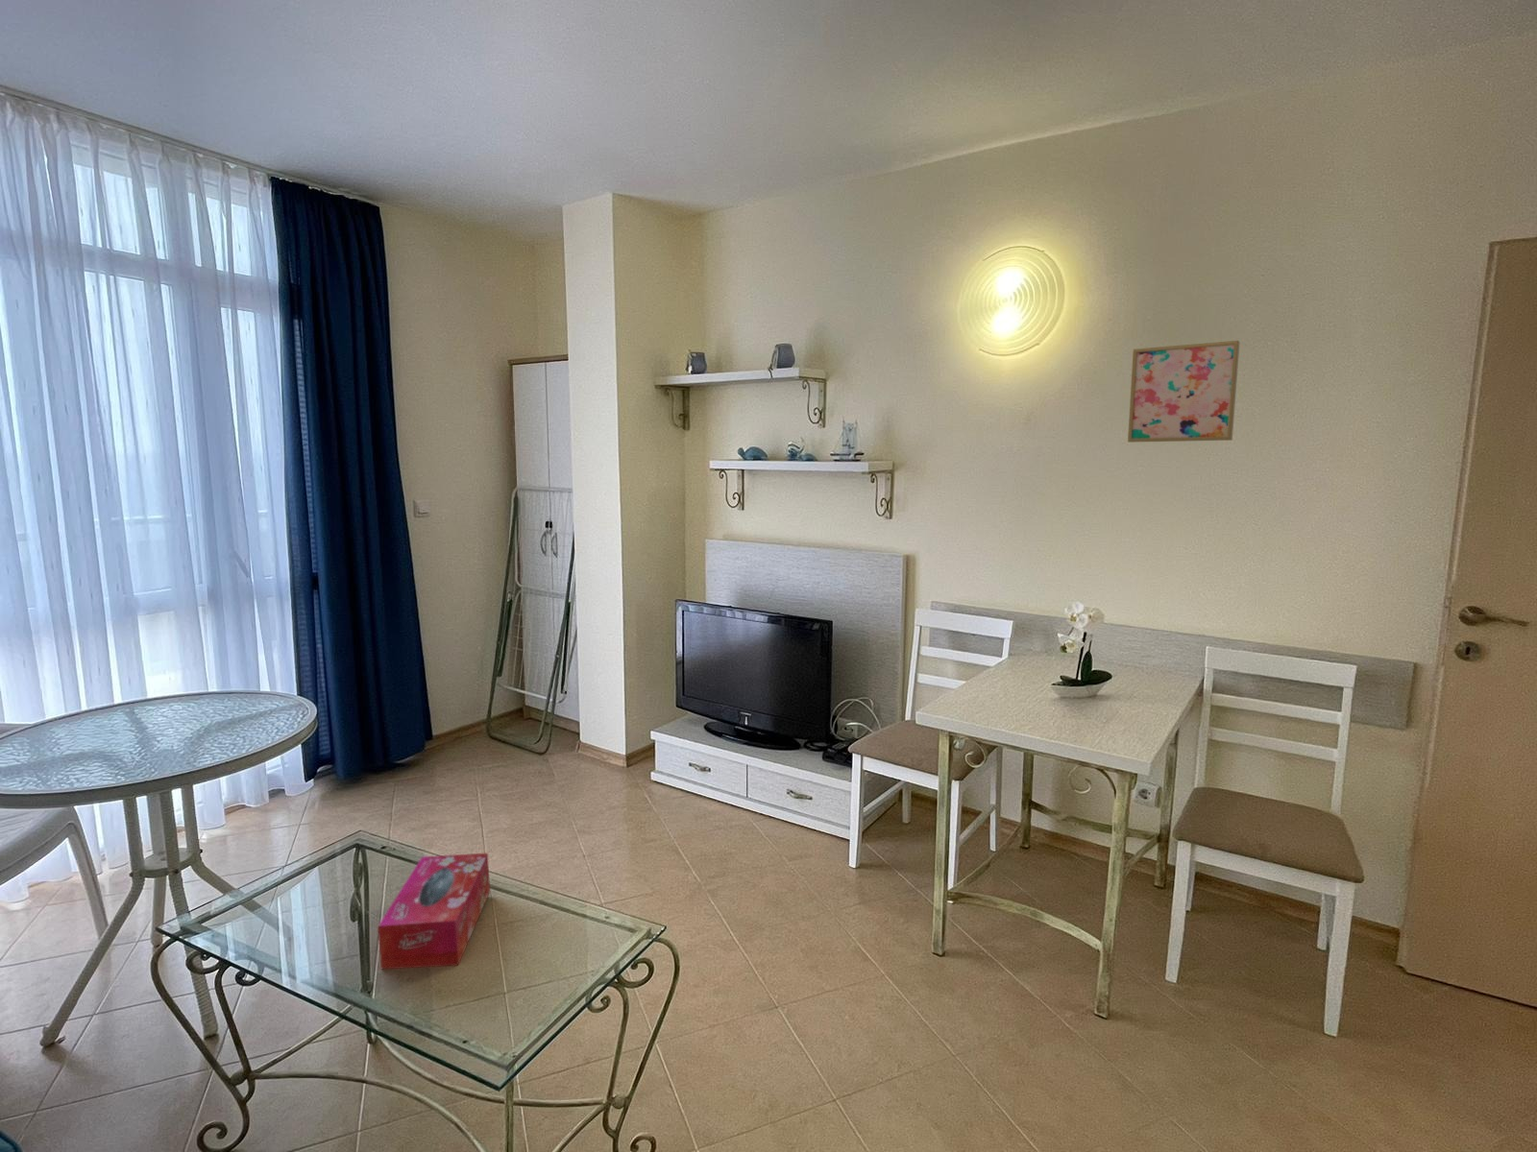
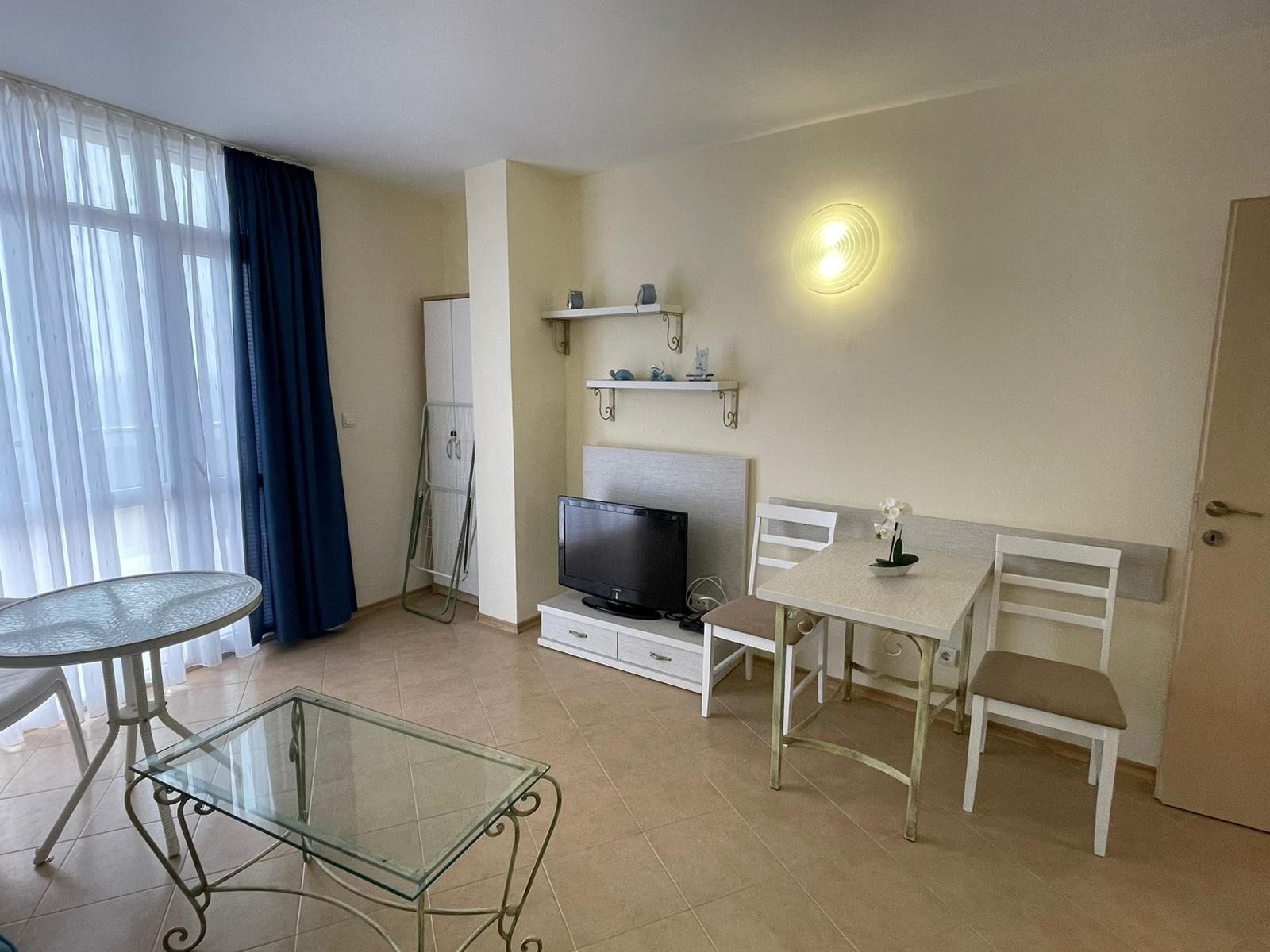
- wall art [1127,340,1242,444]
- tissue box [376,852,491,969]
